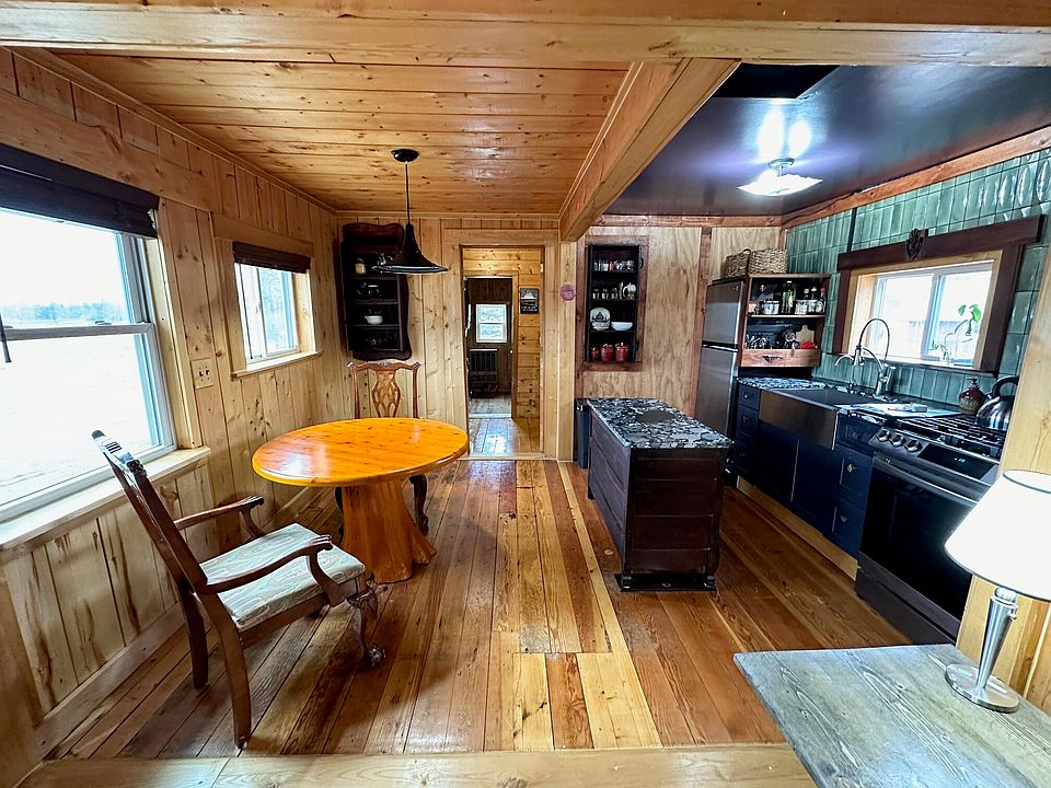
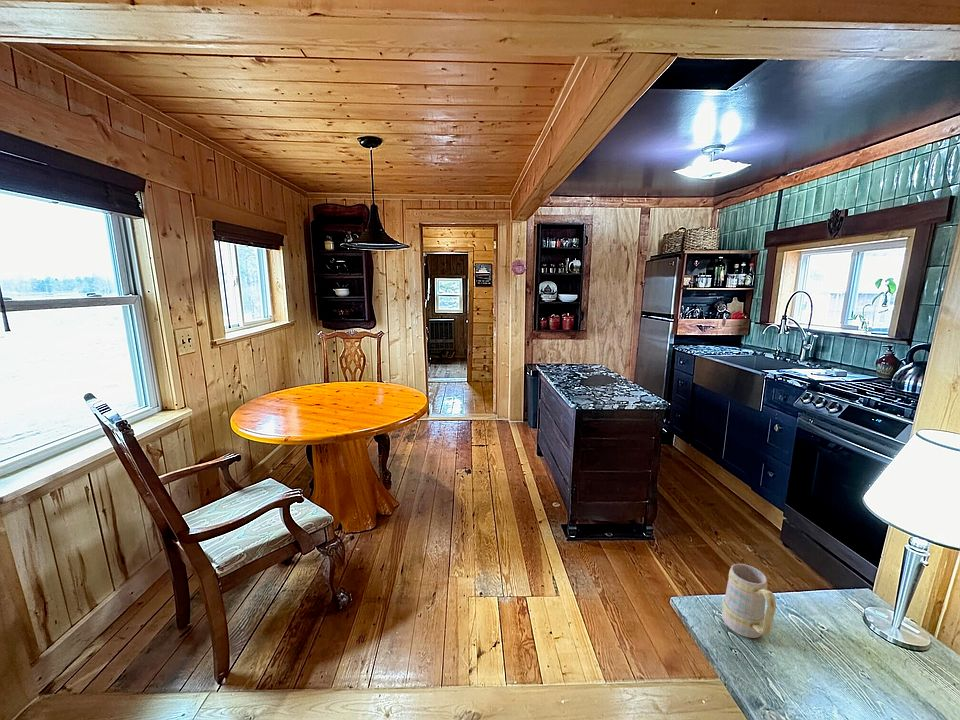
+ mug [721,563,777,639]
